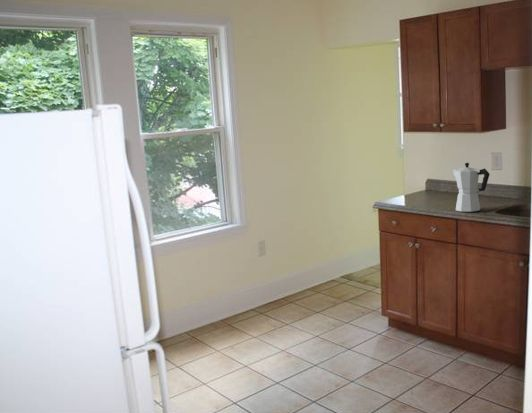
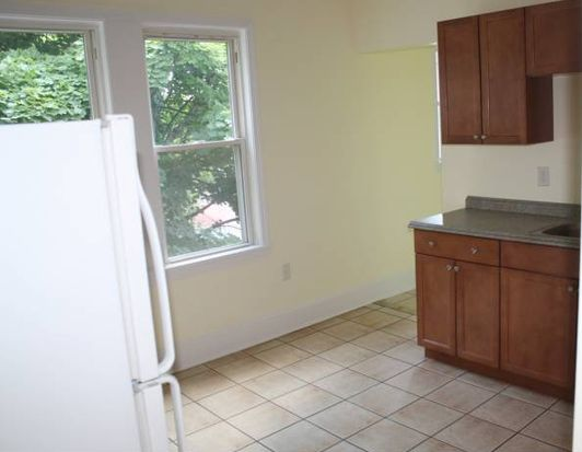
- moka pot [450,162,490,213]
